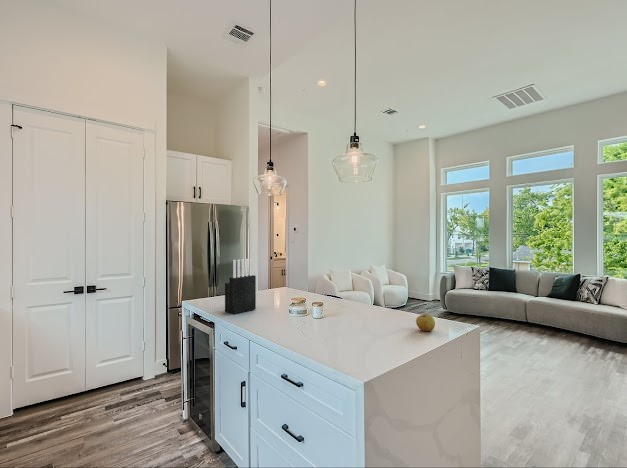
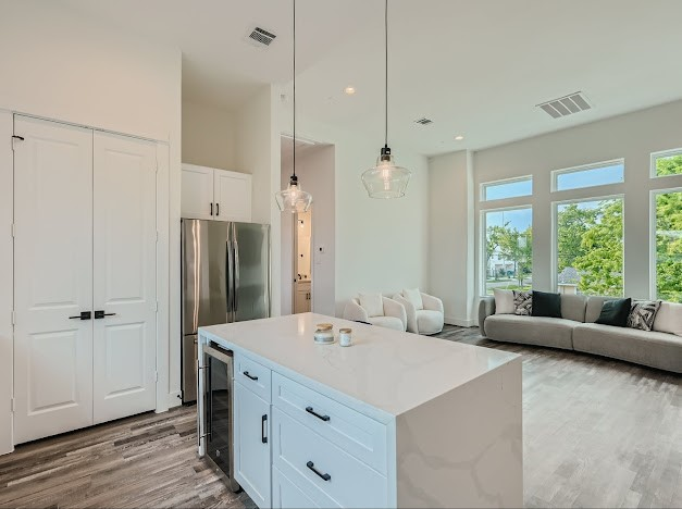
- knife block [224,258,257,315]
- apple [415,314,436,332]
